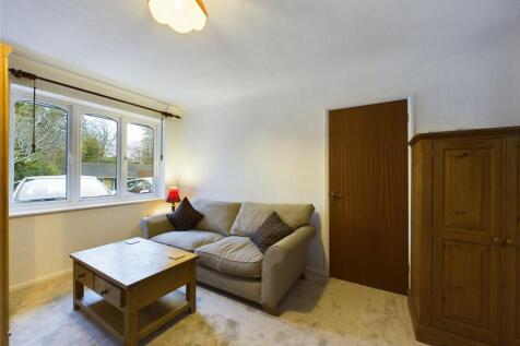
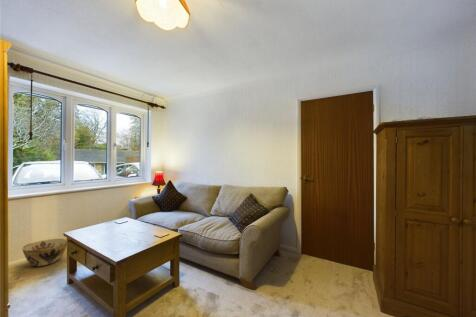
+ woven basket [21,238,68,267]
